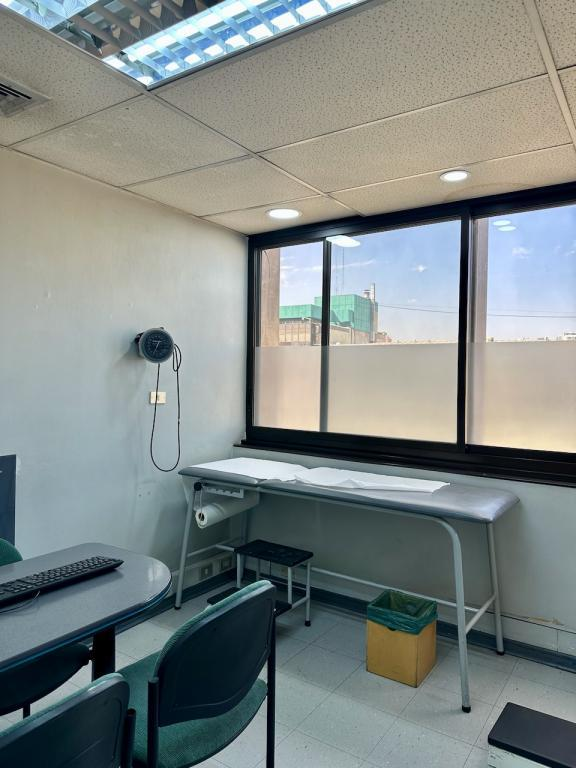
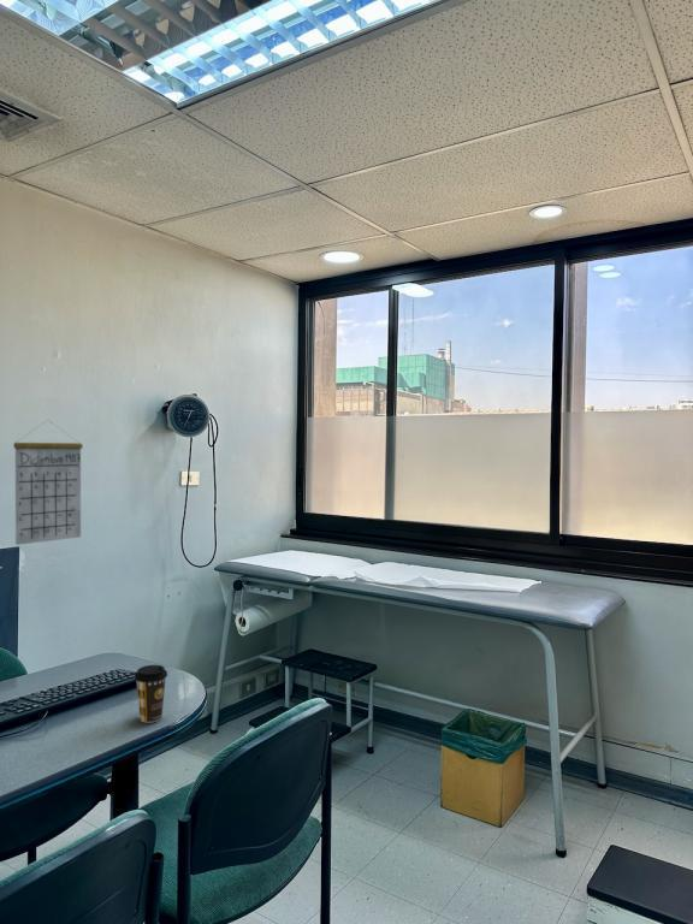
+ coffee cup [134,664,168,724]
+ calendar [12,419,84,546]
